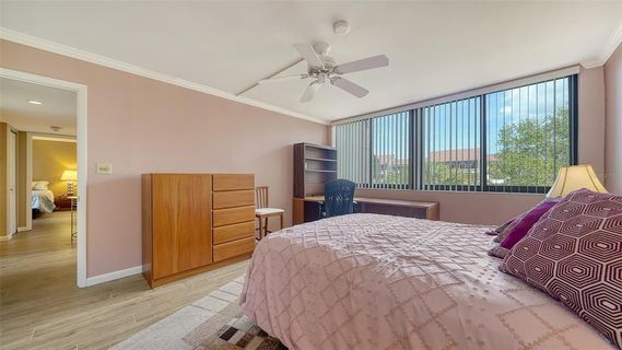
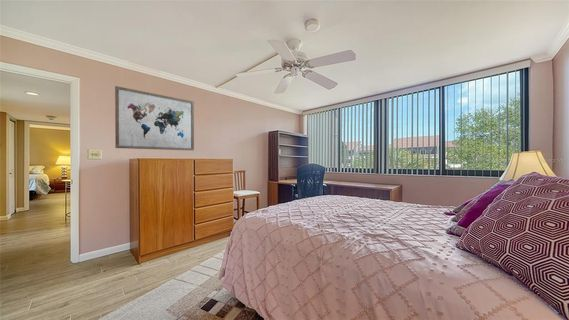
+ wall art [114,85,195,151]
